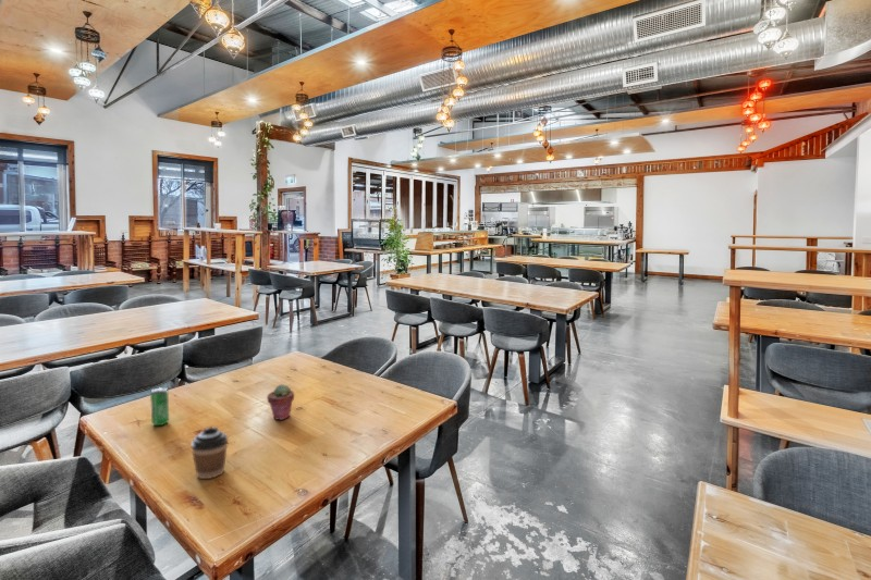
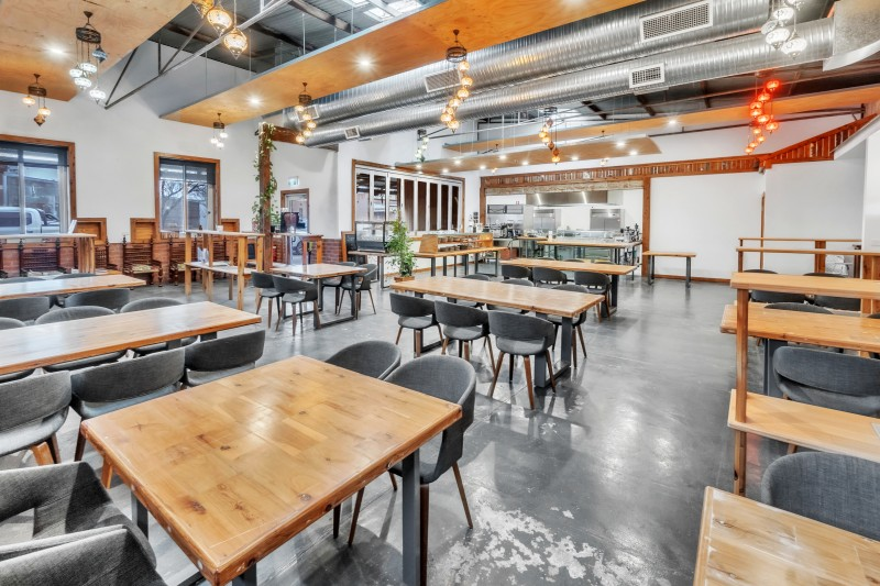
- beverage can [149,386,170,427]
- coffee cup [189,425,229,480]
- potted succulent [266,383,295,421]
